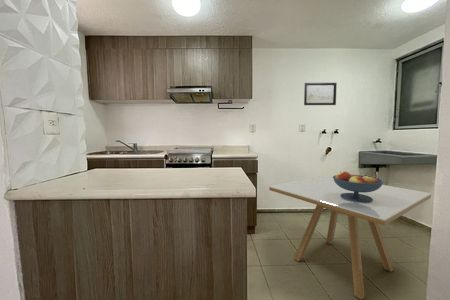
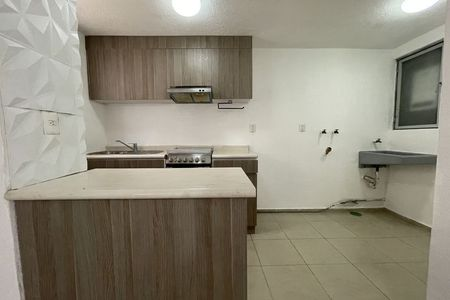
- fruit bowl [333,170,384,202]
- dining table [268,174,432,300]
- wall art [303,82,337,106]
